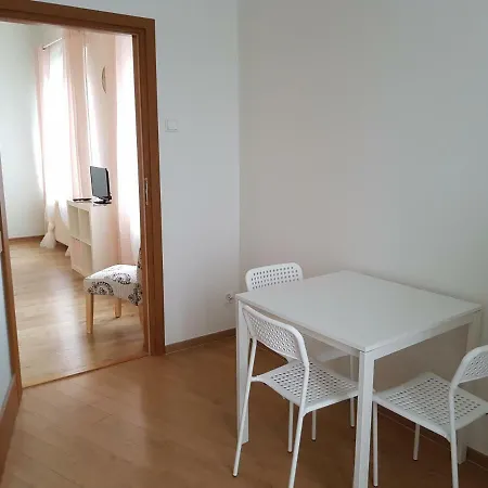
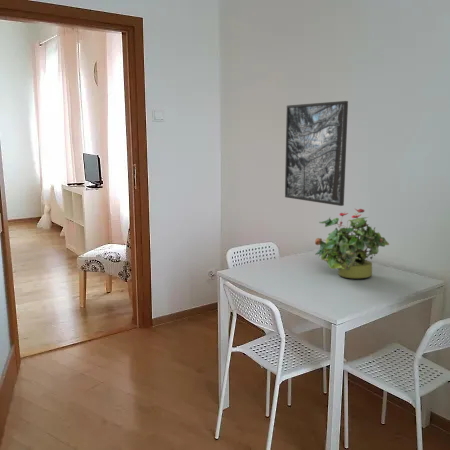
+ potted plant [314,208,390,279]
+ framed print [284,100,349,207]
